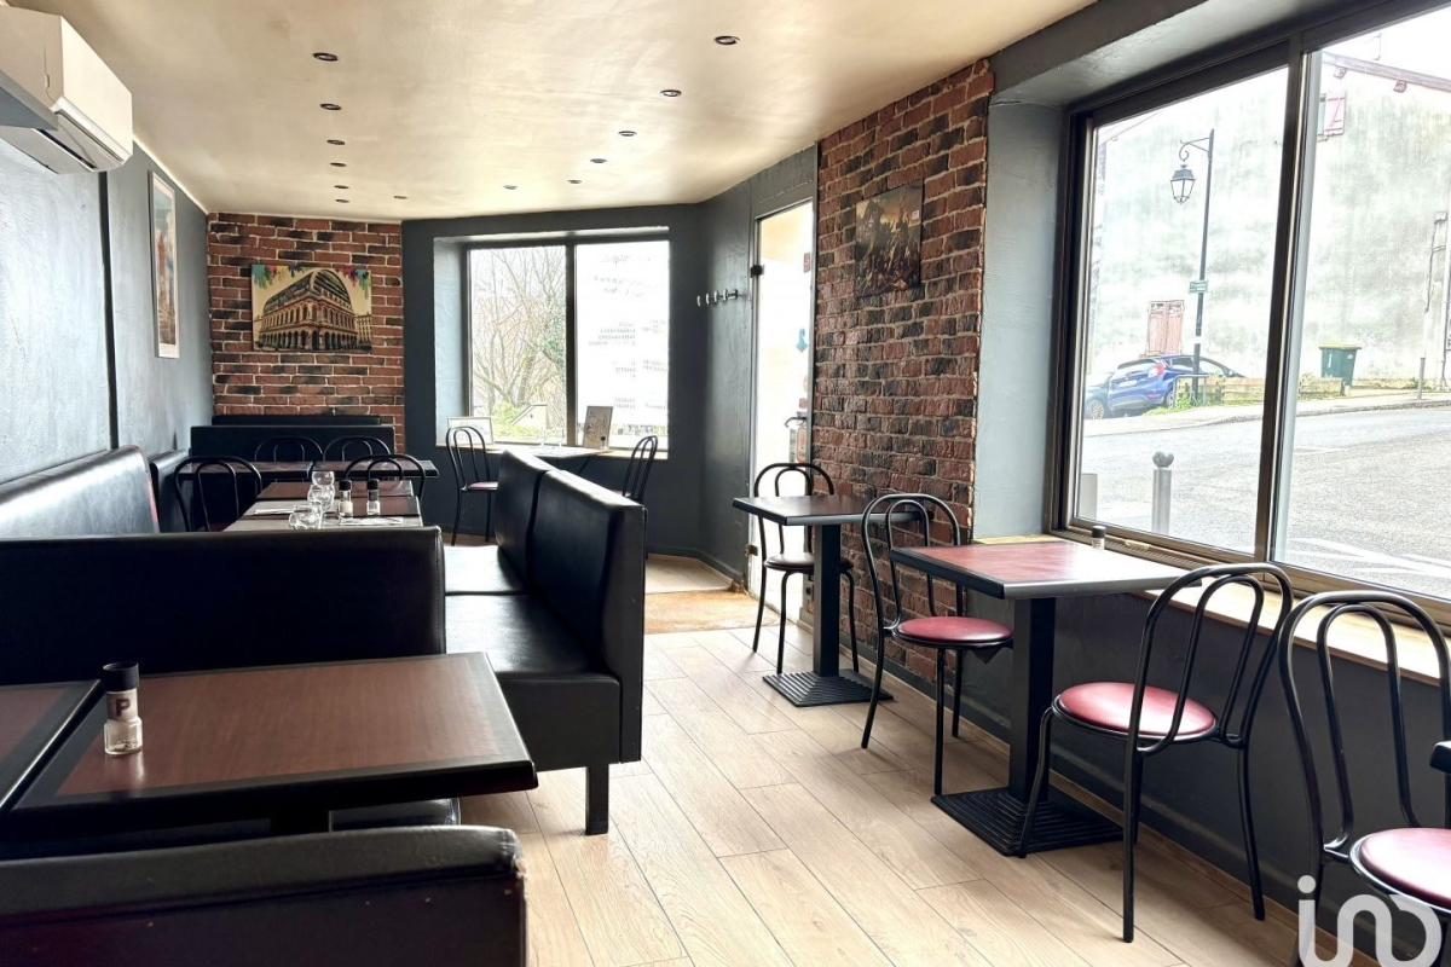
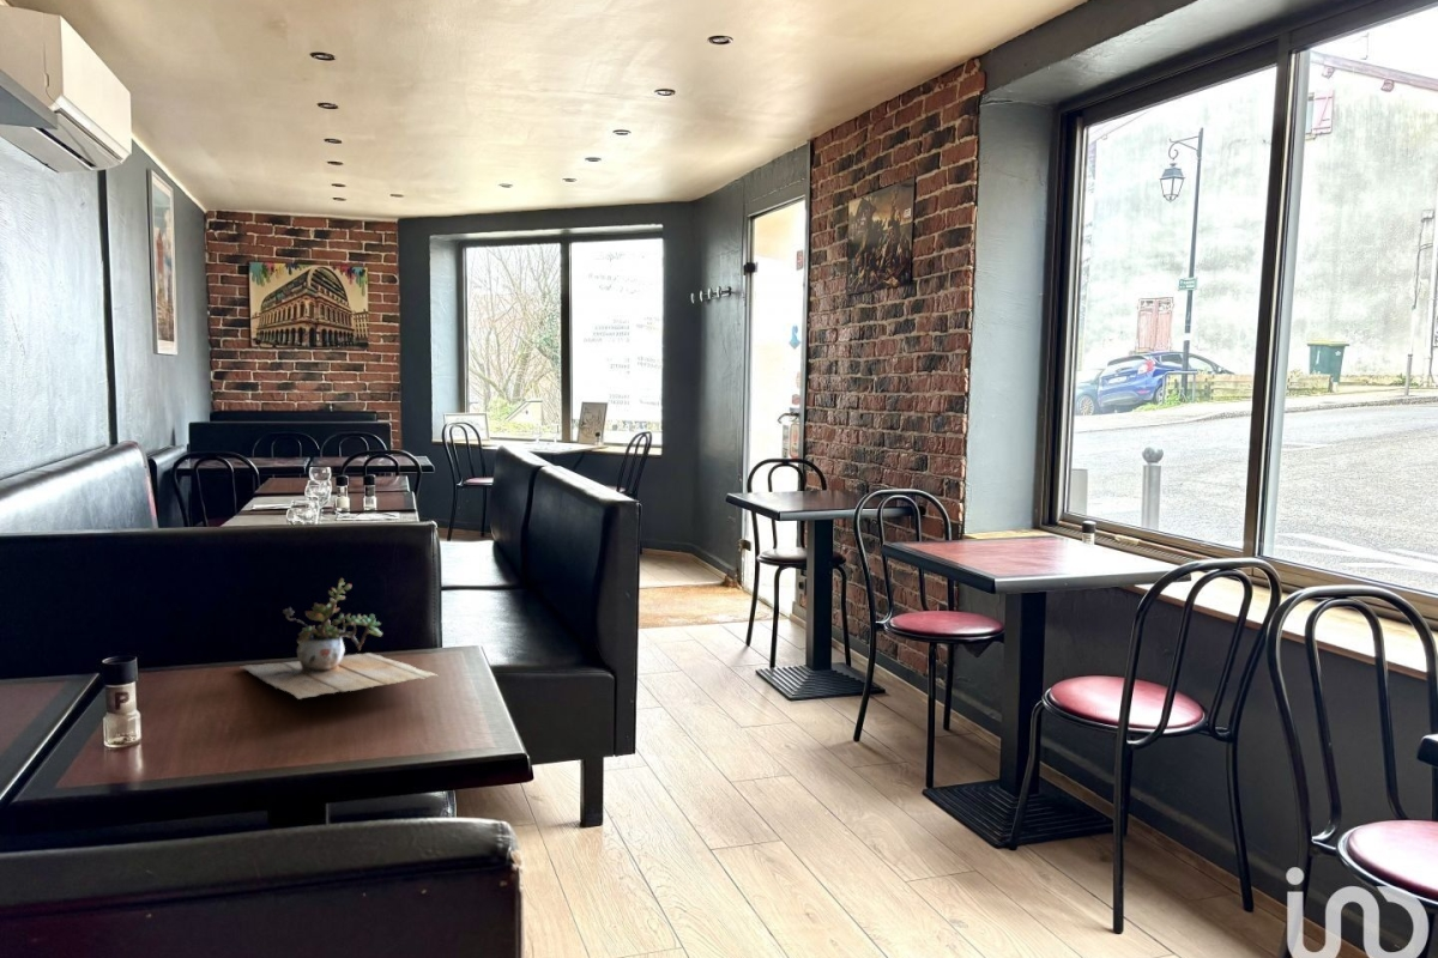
+ succulent plant [241,577,437,701]
